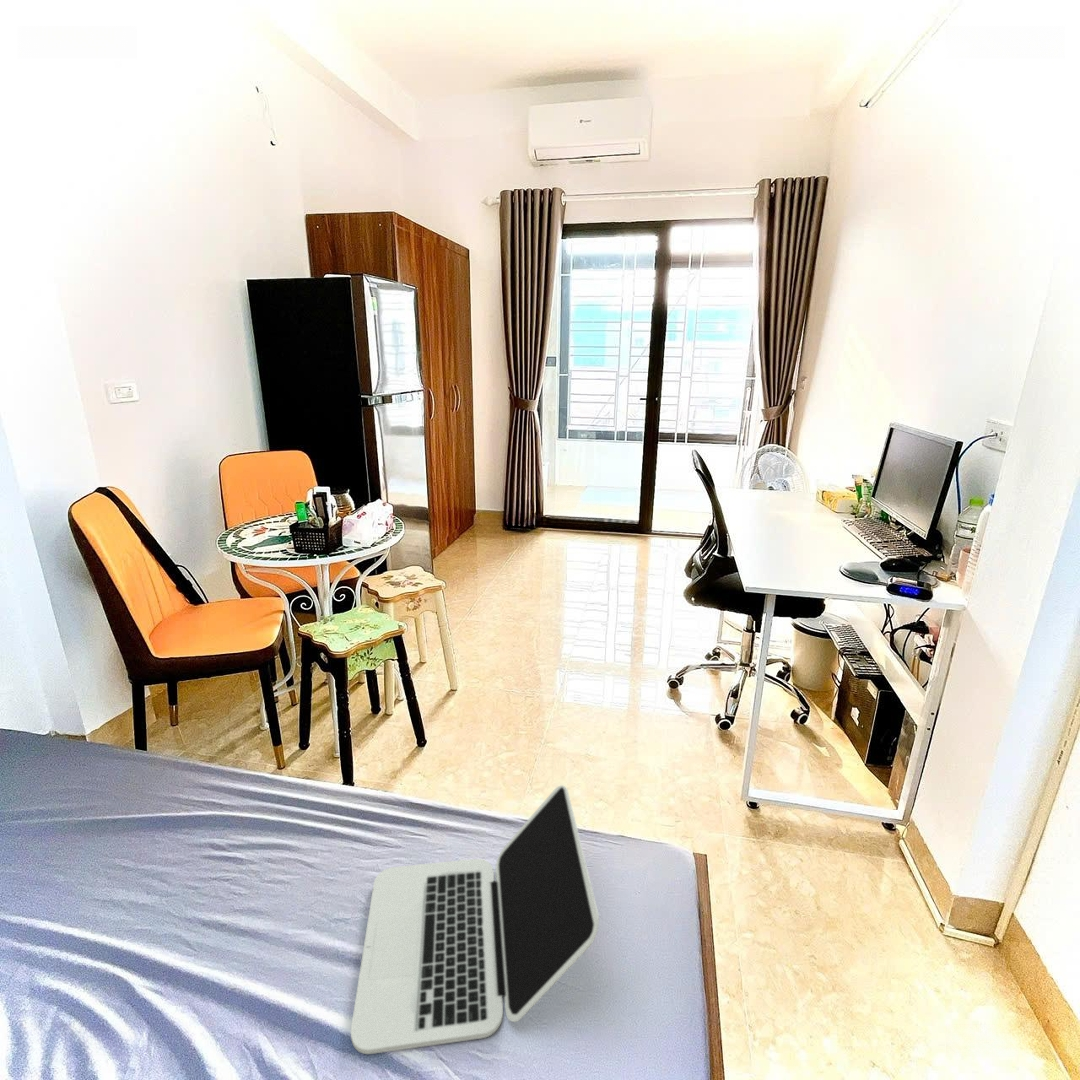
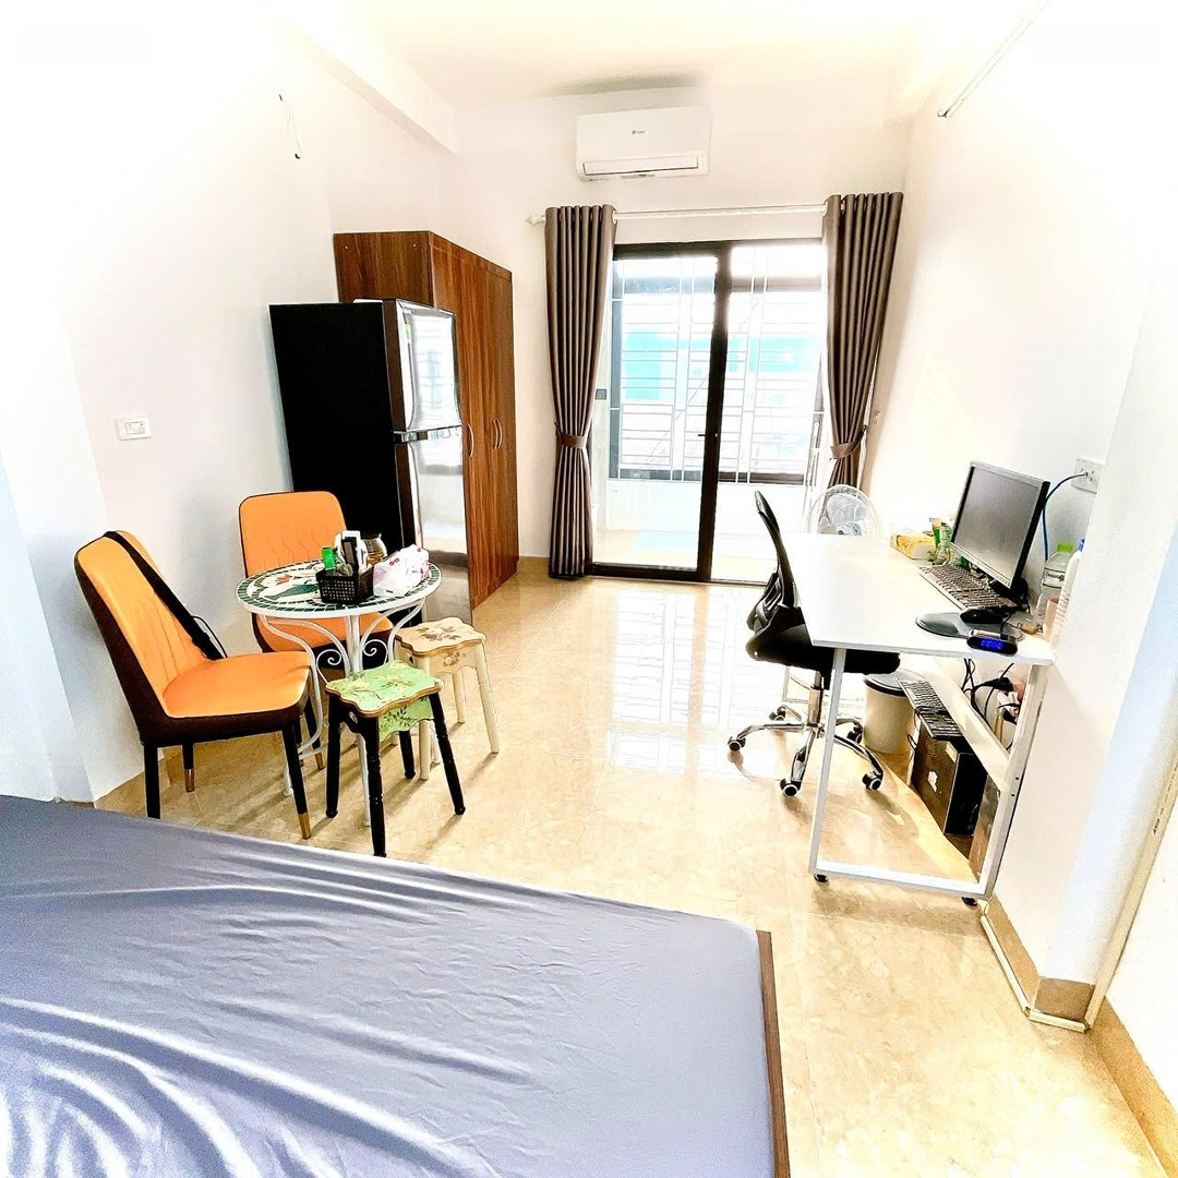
- laptop [350,784,600,1055]
